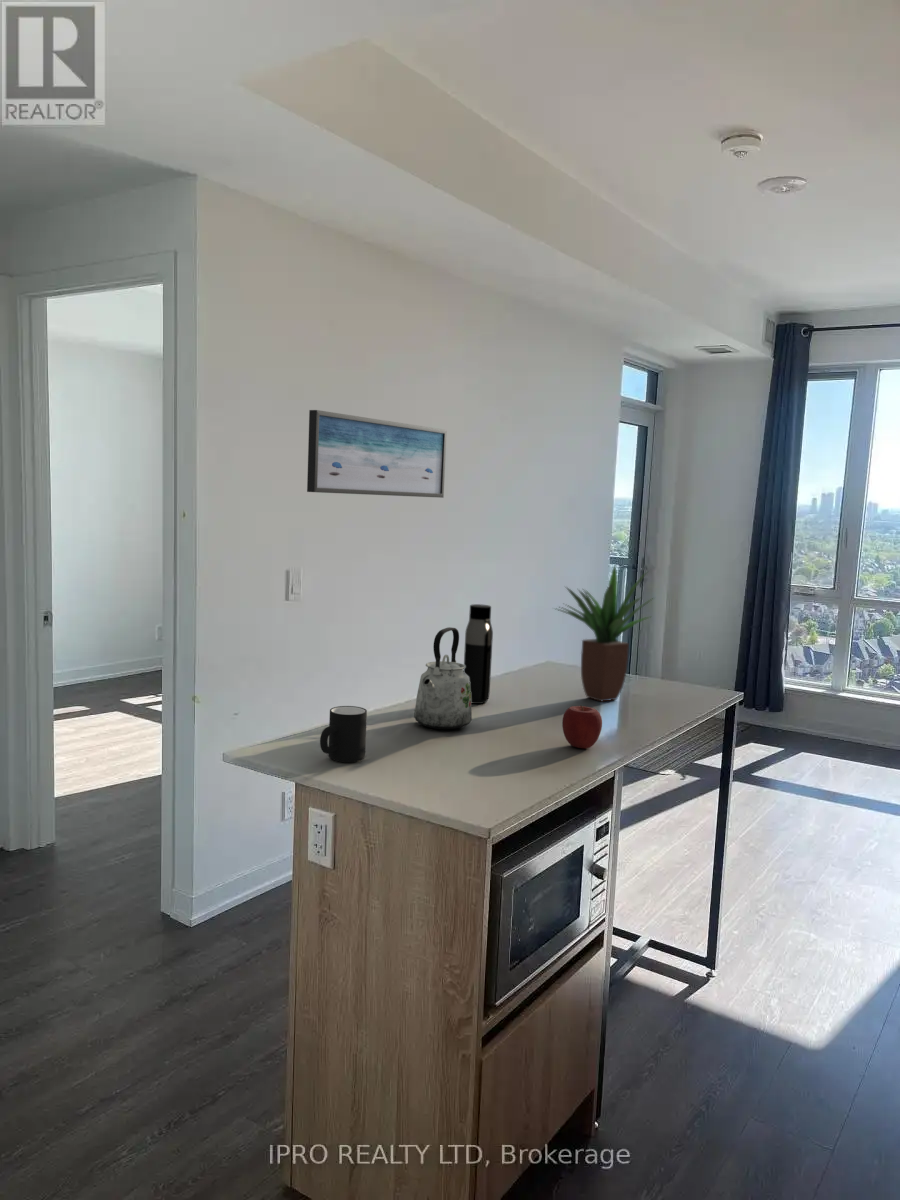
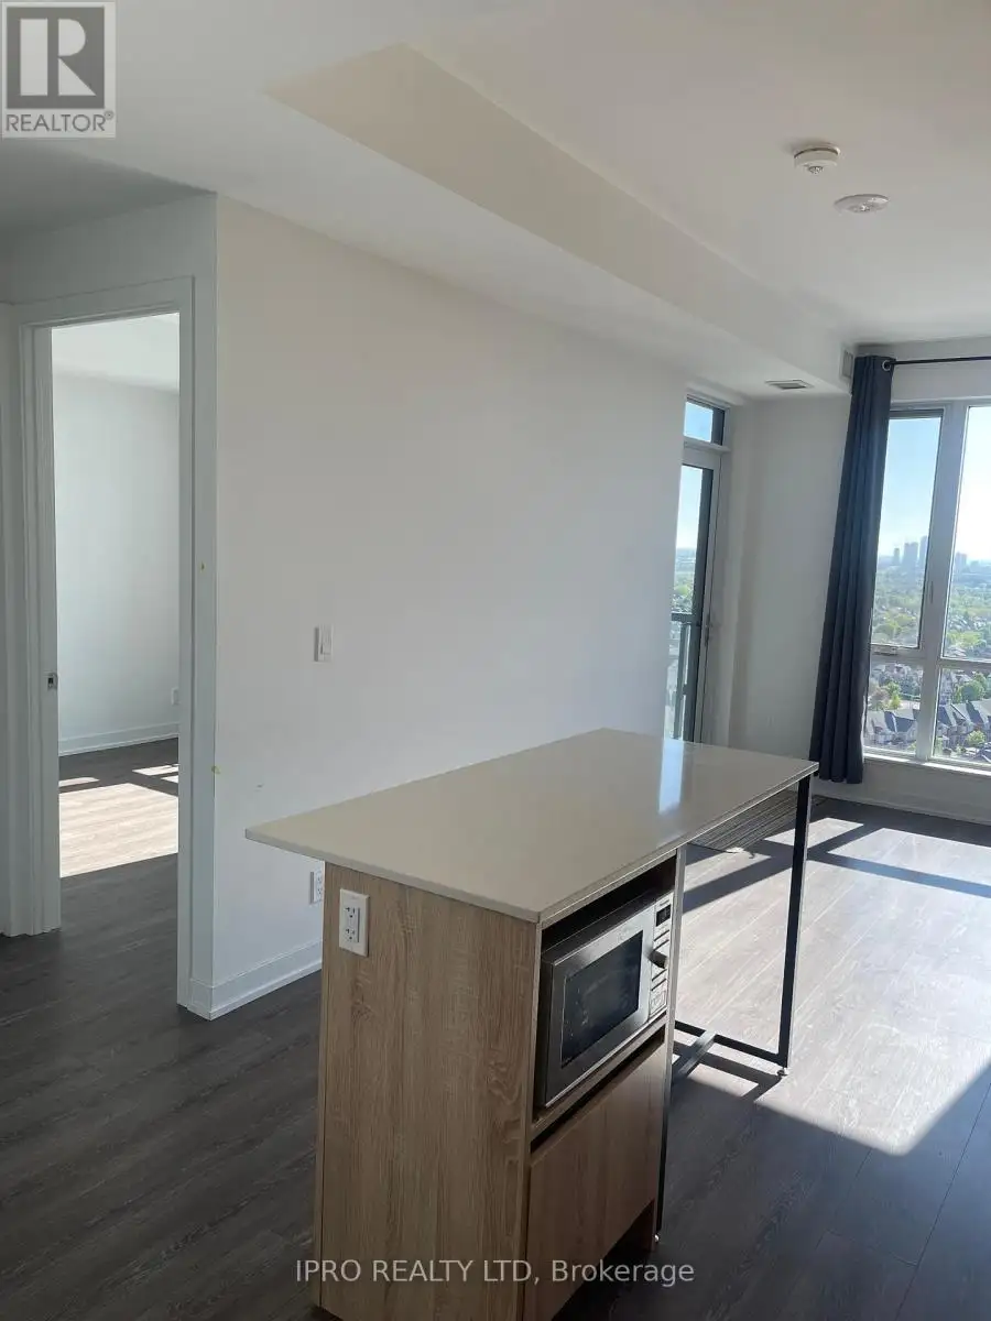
- apple [561,705,603,749]
- potted plant [552,565,656,703]
- kettle [413,626,473,730]
- mug [319,705,368,763]
- water bottle [463,603,494,705]
- wall art [306,409,448,499]
